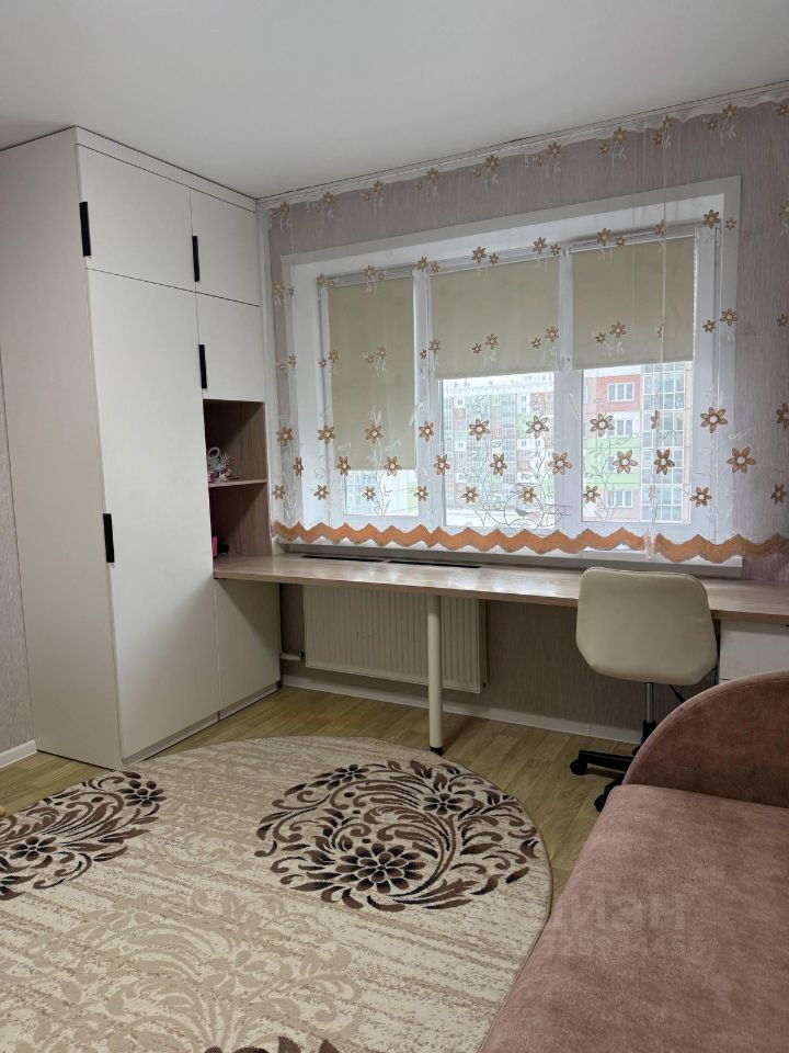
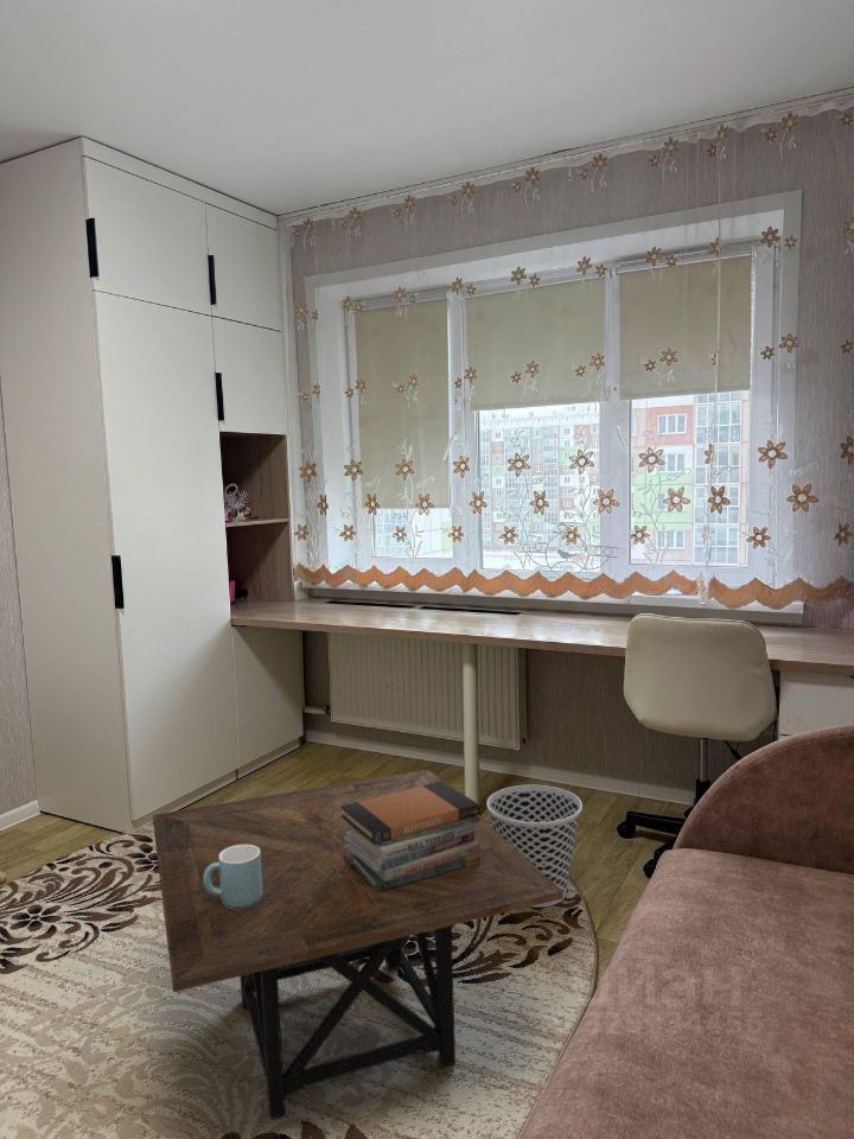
+ wastebasket [485,784,584,909]
+ book stack [340,781,480,892]
+ mug [204,845,262,909]
+ side table [152,768,565,1120]
